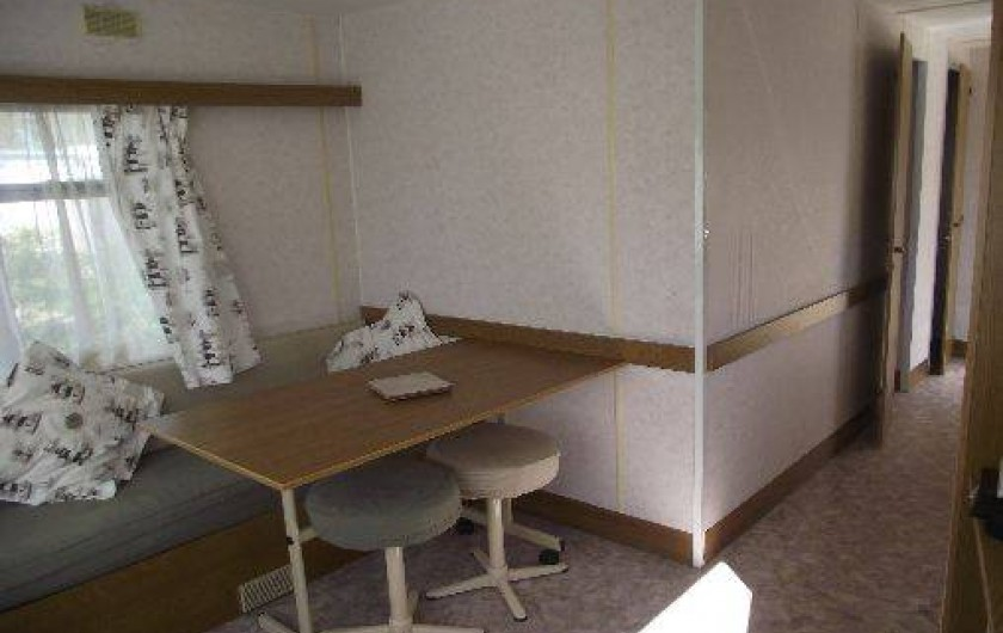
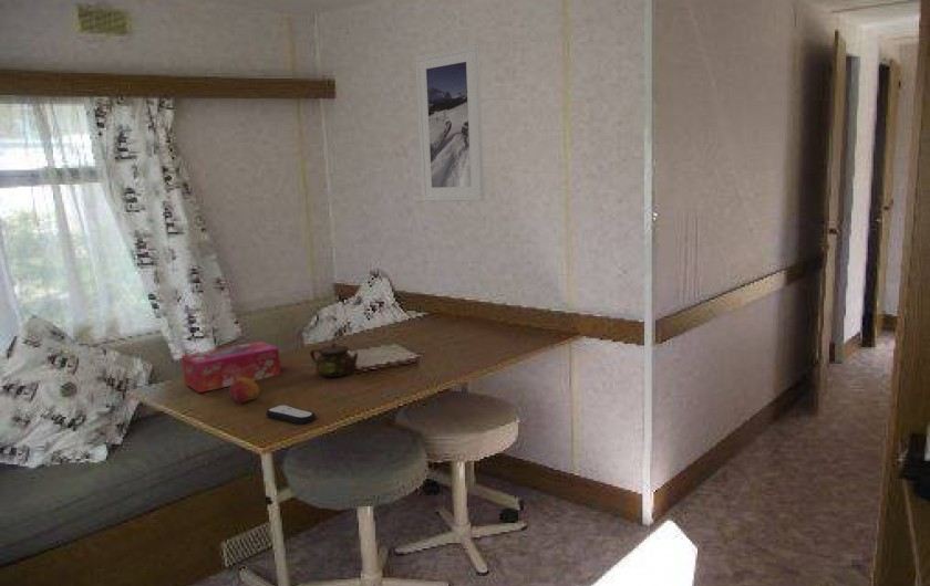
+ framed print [414,43,485,202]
+ tissue box [180,341,281,394]
+ fruit [228,378,260,404]
+ teapot [309,342,360,378]
+ remote control [265,404,317,426]
